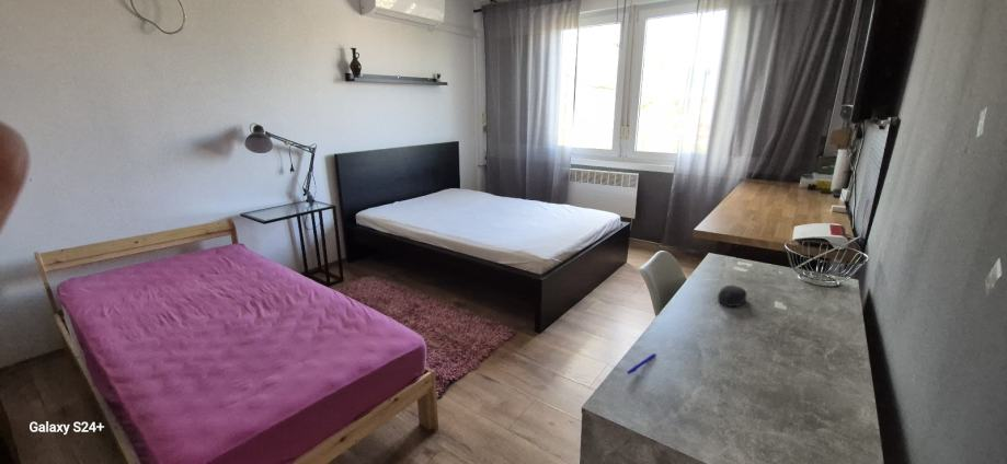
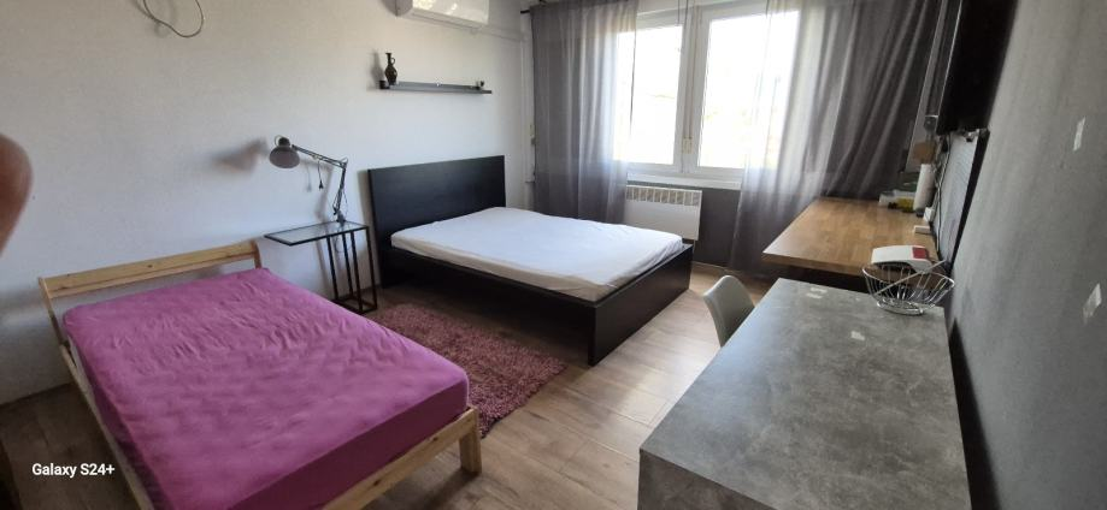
- computer mouse [717,285,747,308]
- pen [627,352,657,375]
